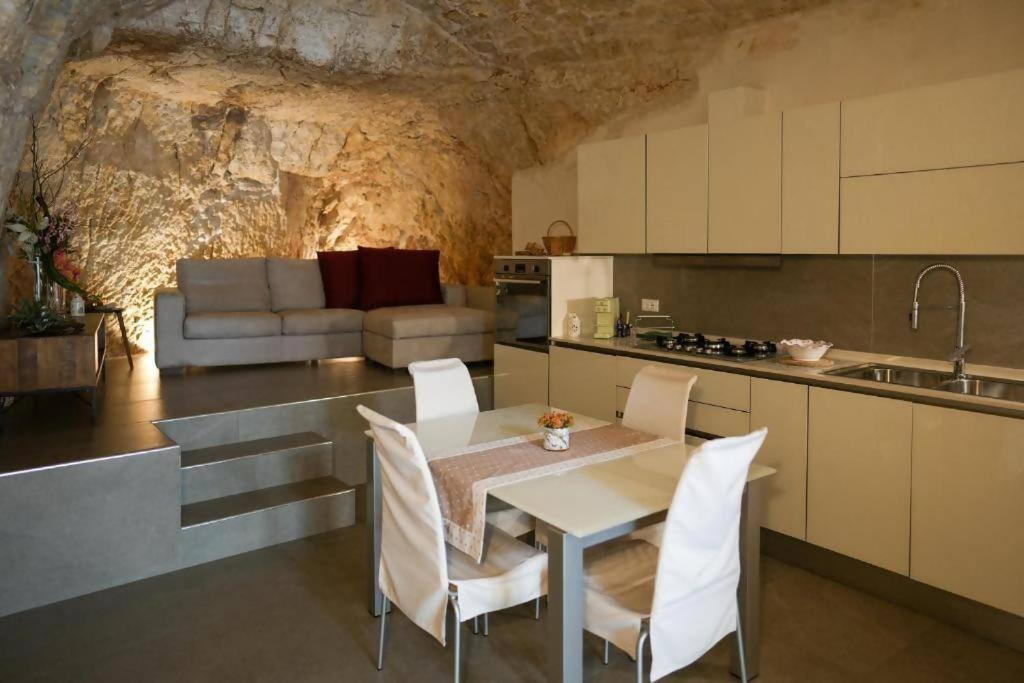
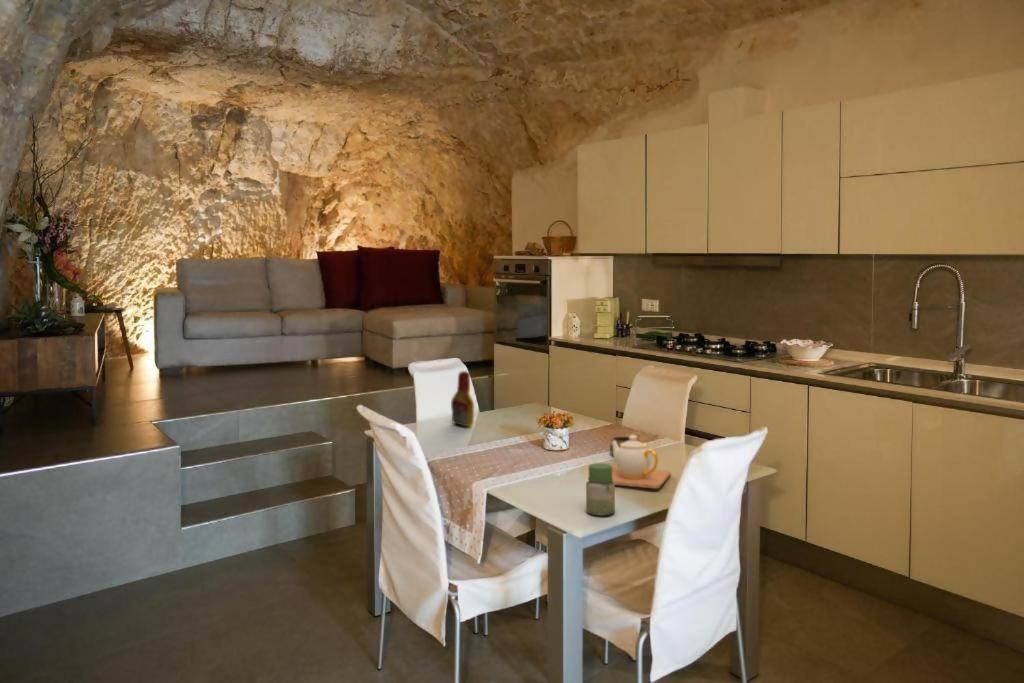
+ teapot [610,434,672,490]
+ bottle [450,370,475,428]
+ jar [585,462,616,517]
+ cup [609,436,638,456]
